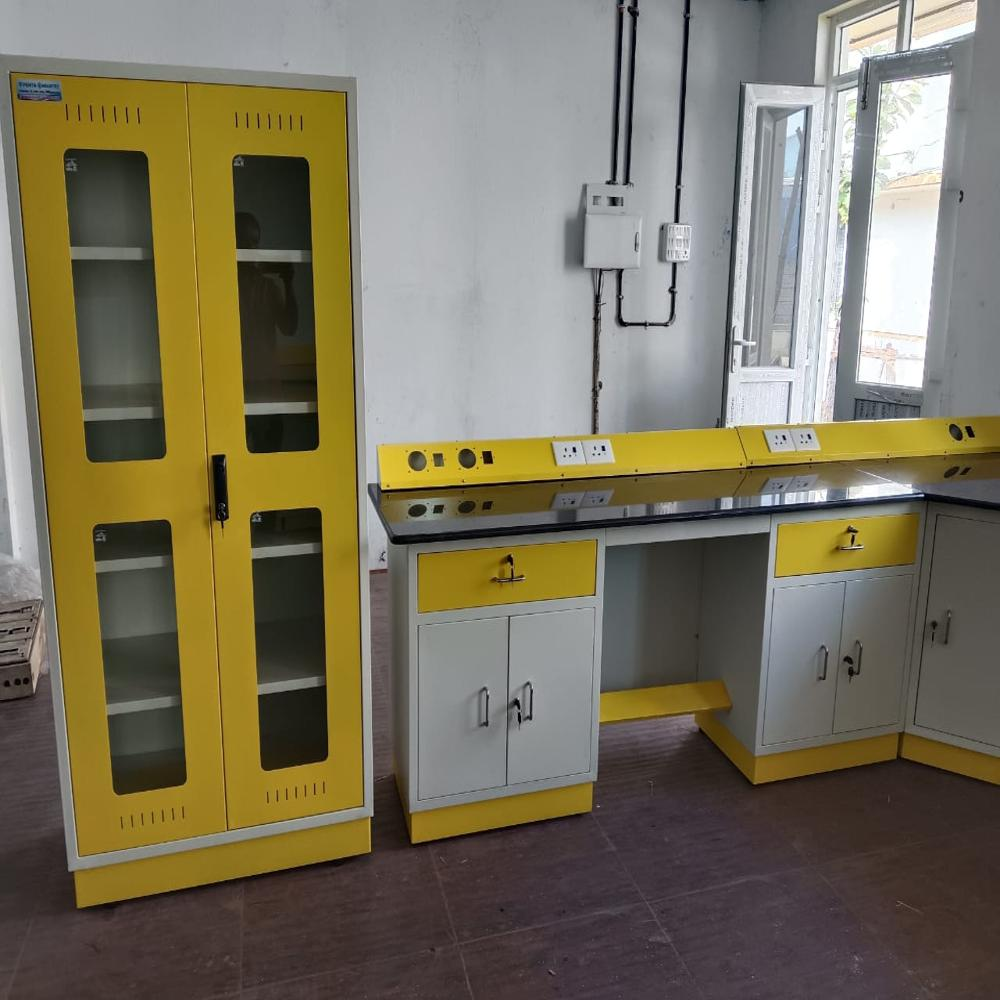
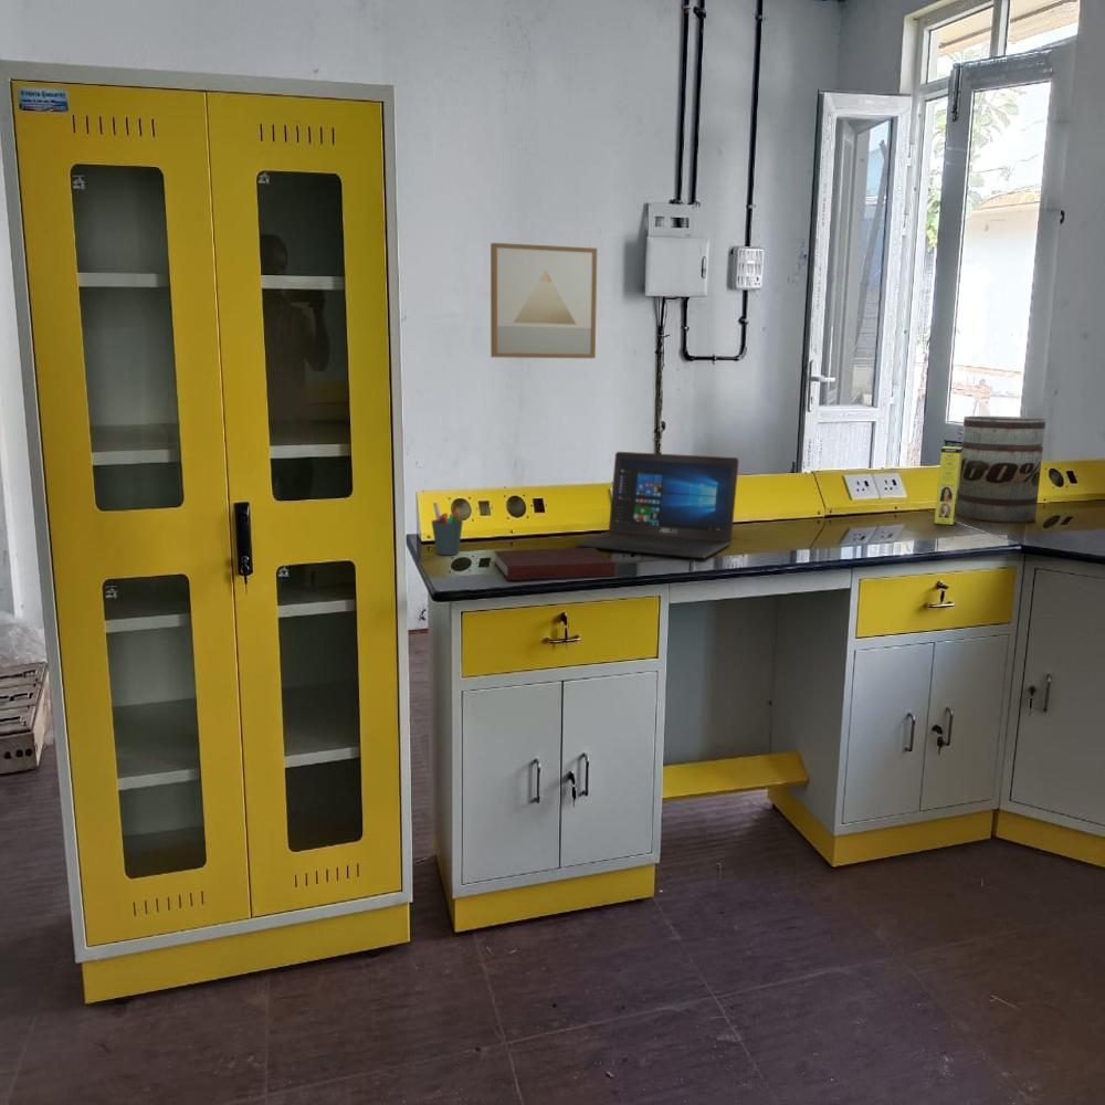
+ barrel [956,415,1046,524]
+ wall art [490,242,598,359]
+ notebook [493,547,617,581]
+ laptop [573,451,740,559]
+ box [934,445,962,526]
+ pen holder [431,502,464,556]
